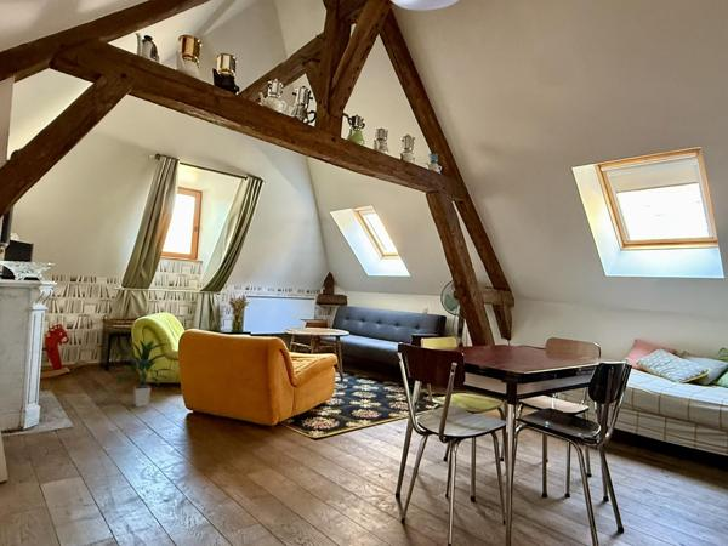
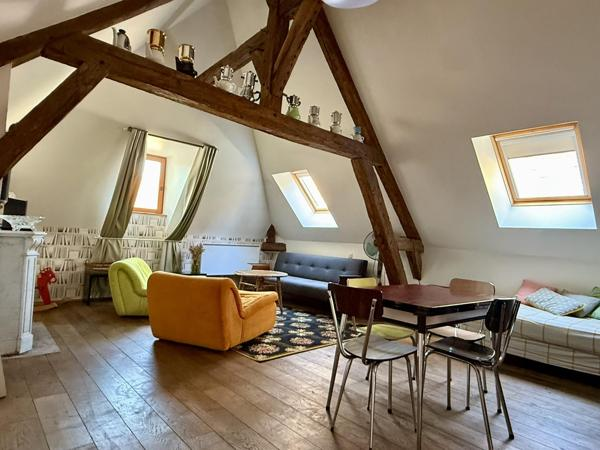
- indoor plant [115,337,174,408]
